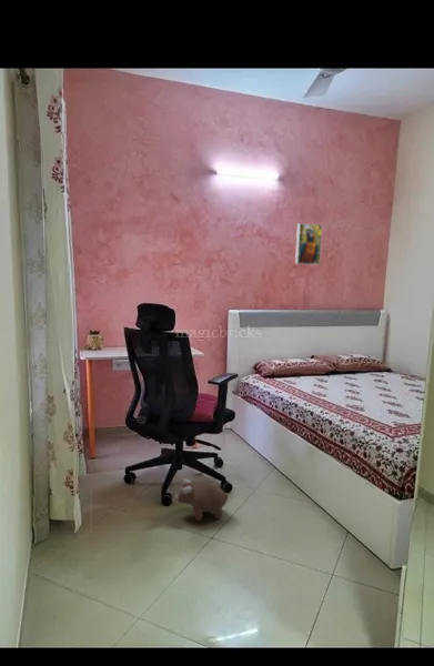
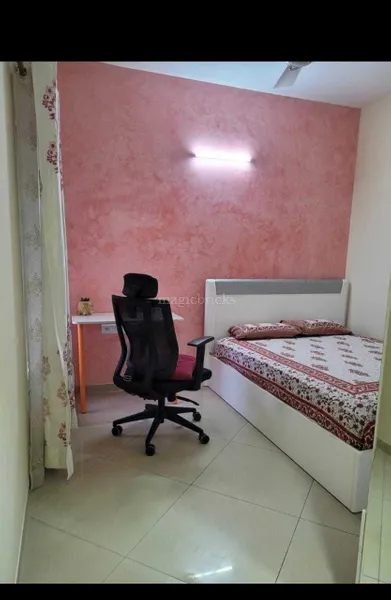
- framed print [294,222,323,265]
- plush toy [174,477,229,523]
